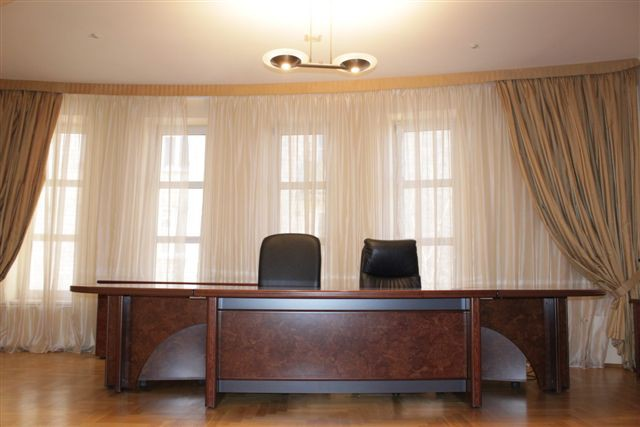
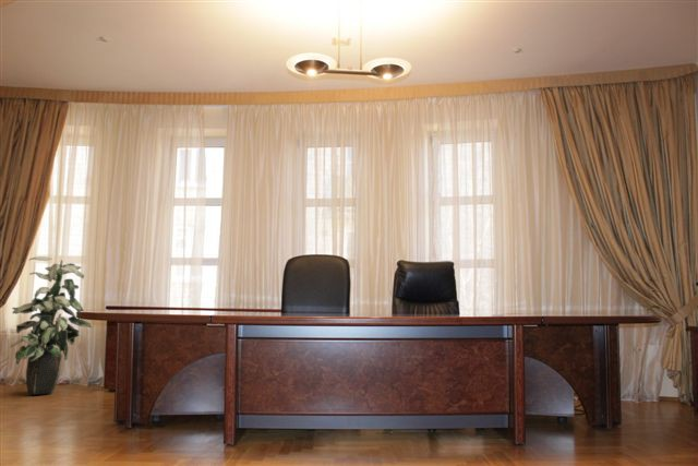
+ indoor plant [9,255,93,396]
